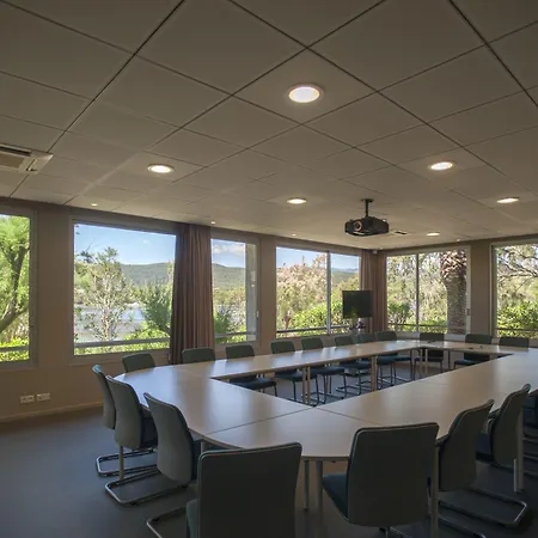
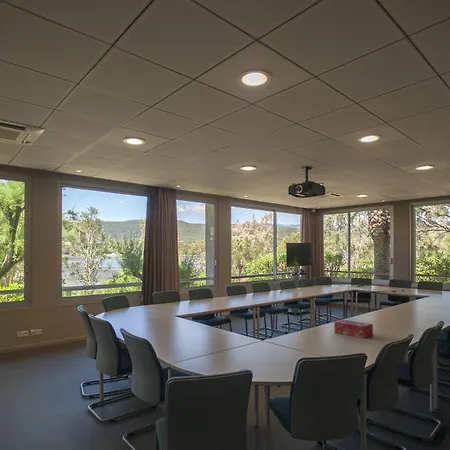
+ tissue box [333,318,374,339]
